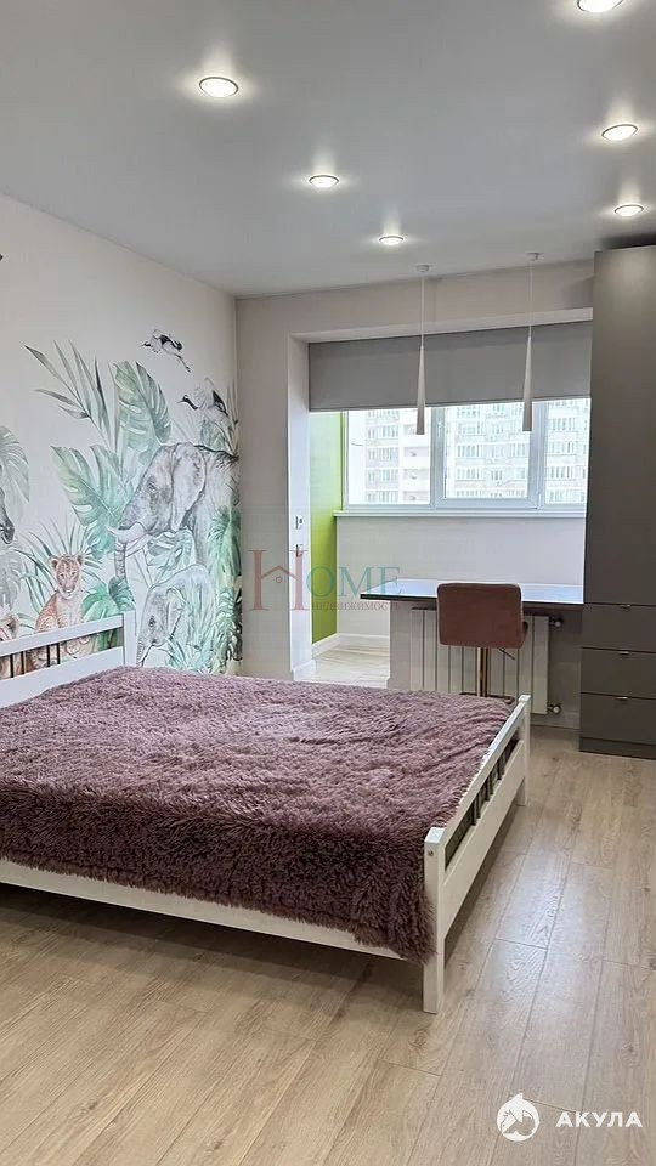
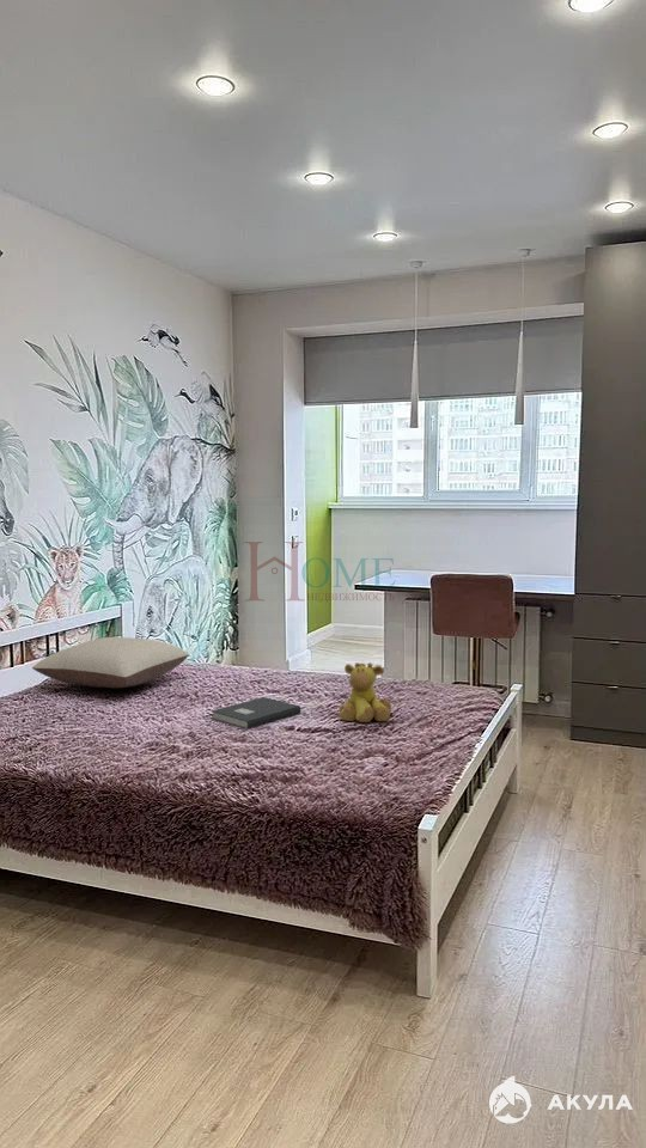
+ giraffe plush [339,661,392,723]
+ pillow [31,636,190,689]
+ book [211,696,301,731]
